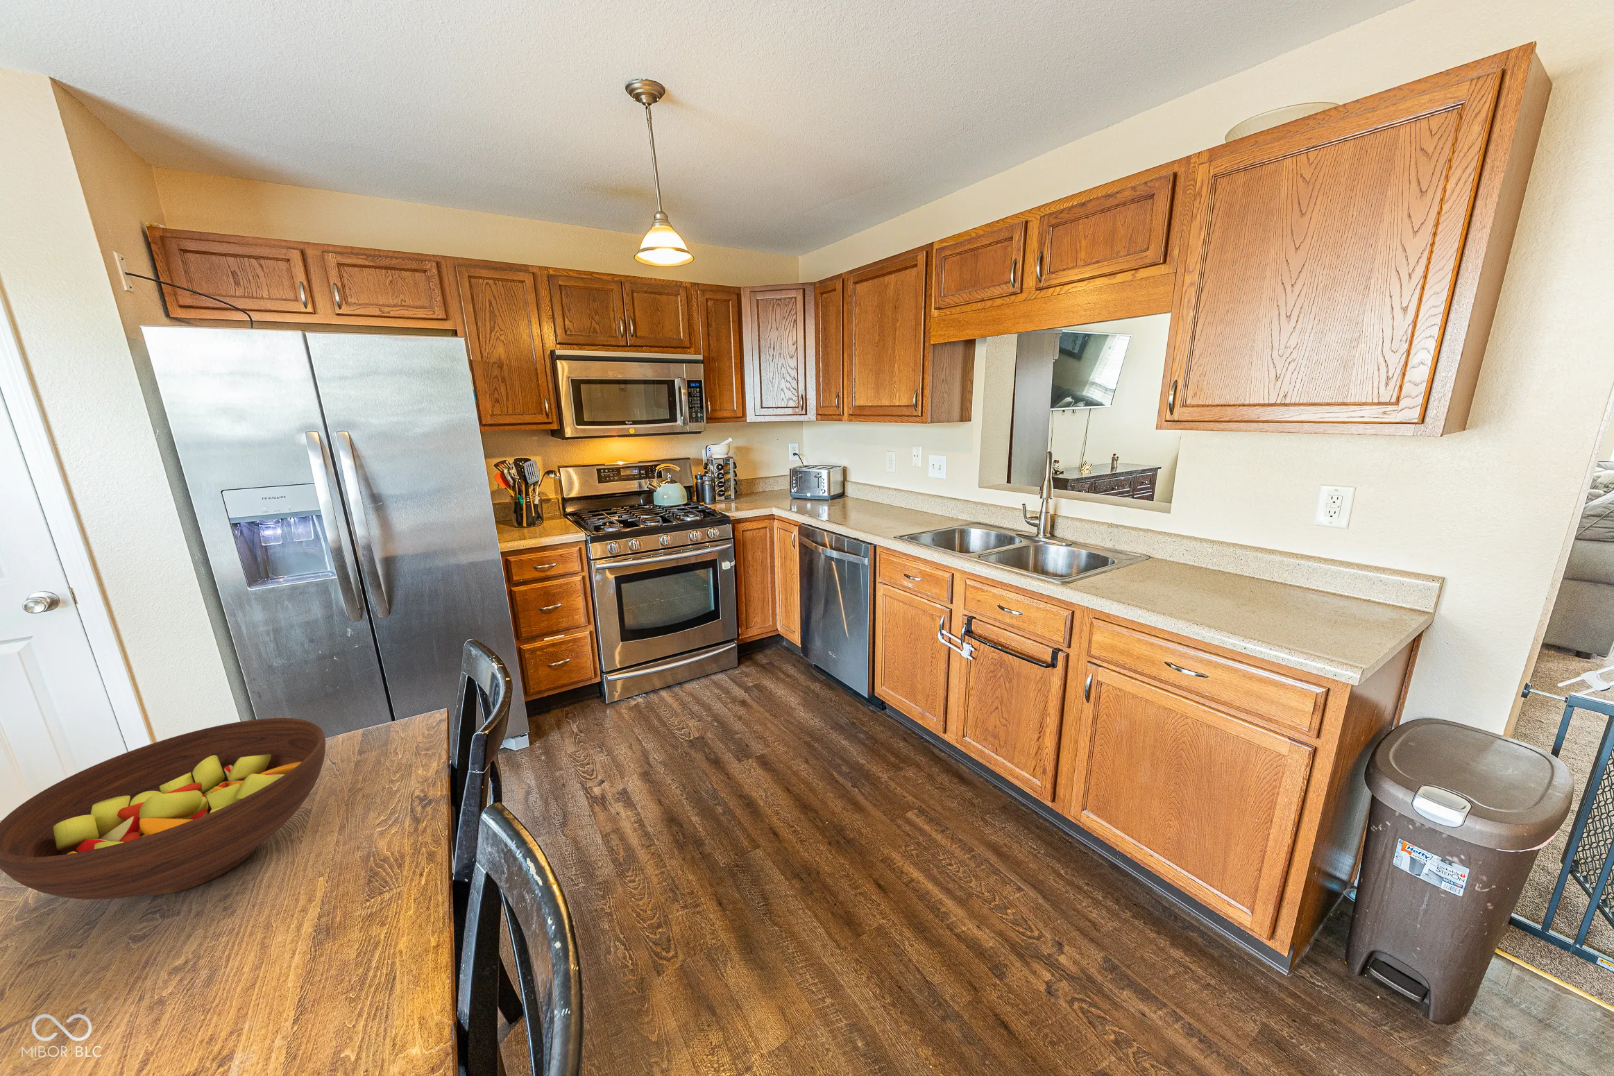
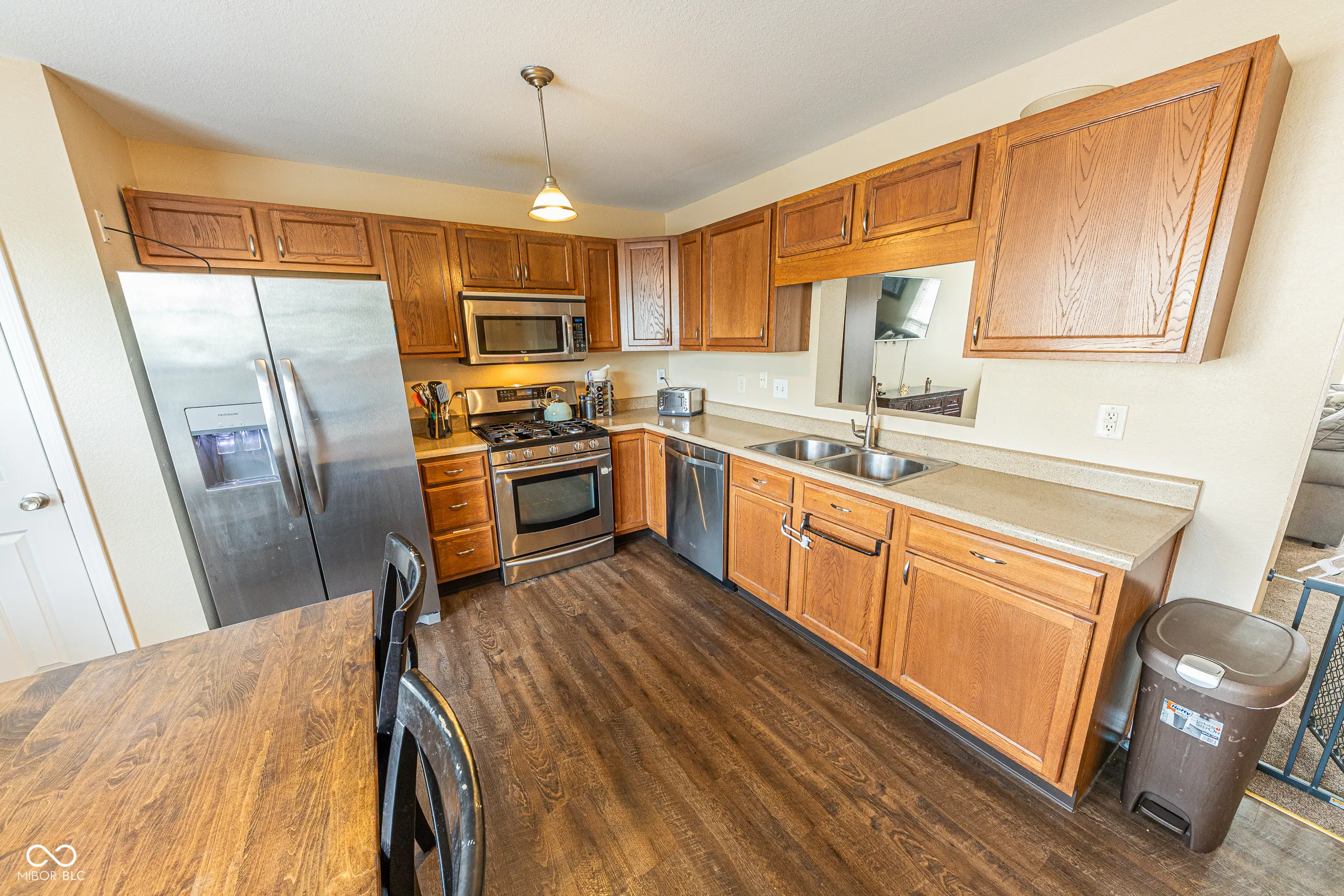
- fruit bowl [0,717,327,899]
